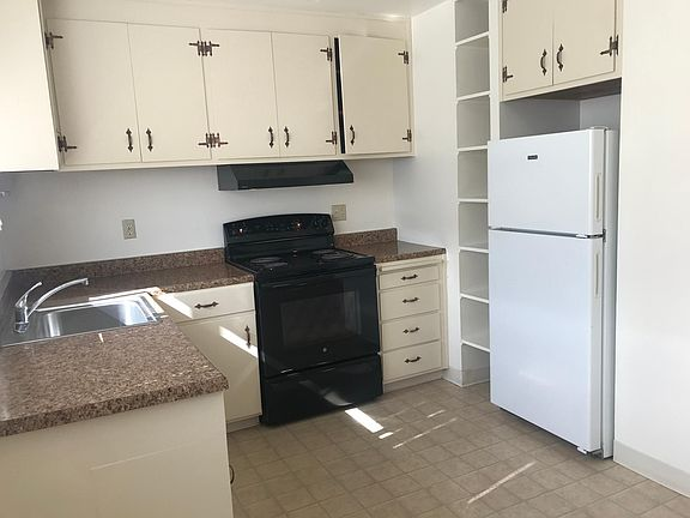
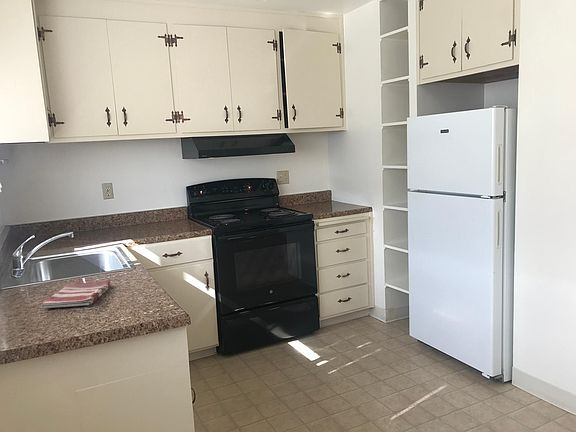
+ dish towel [40,279,112,309]
